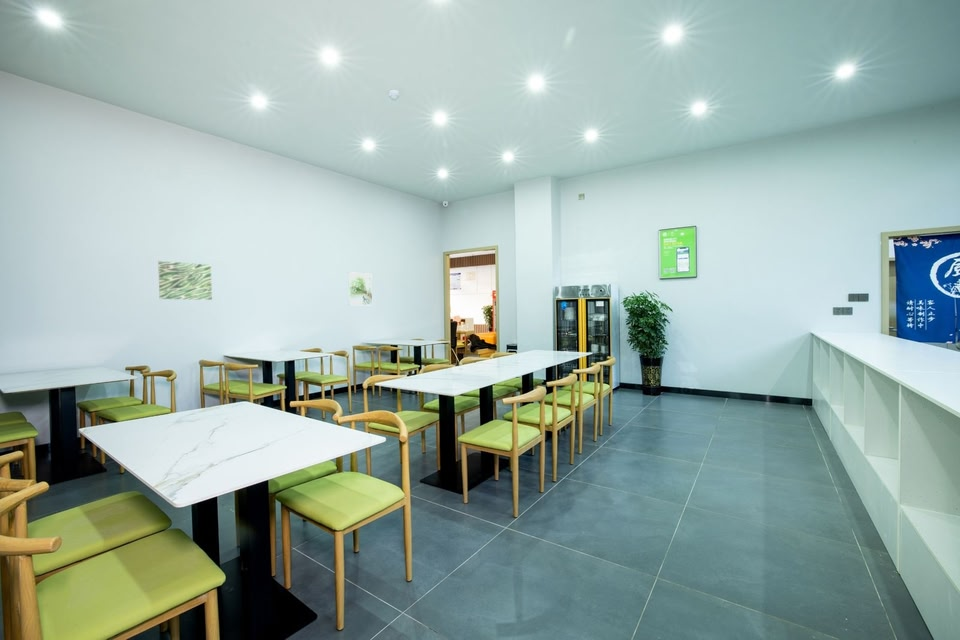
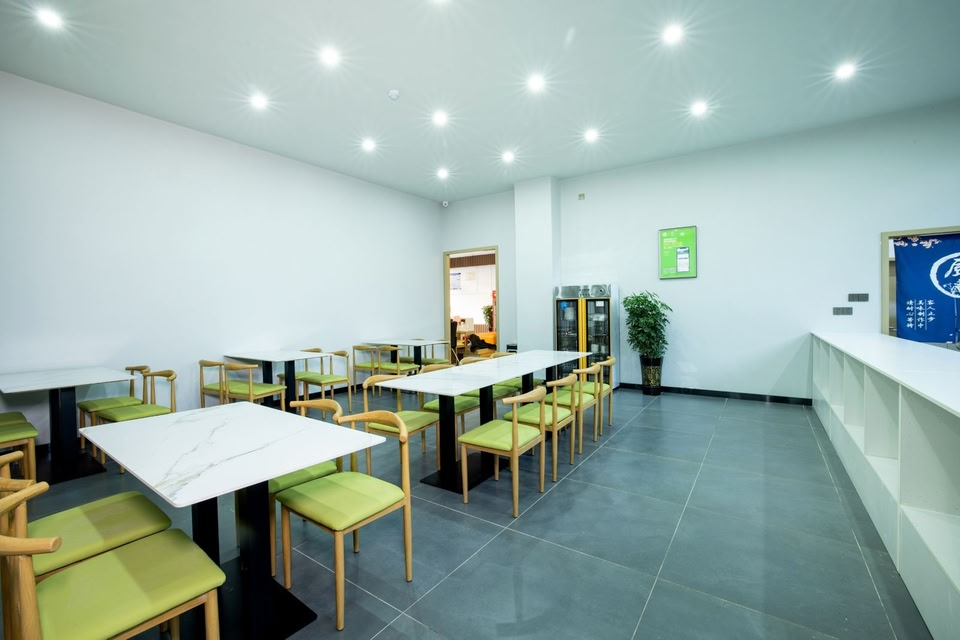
- wall art [157,260,213,301]
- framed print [347,271,373,306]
